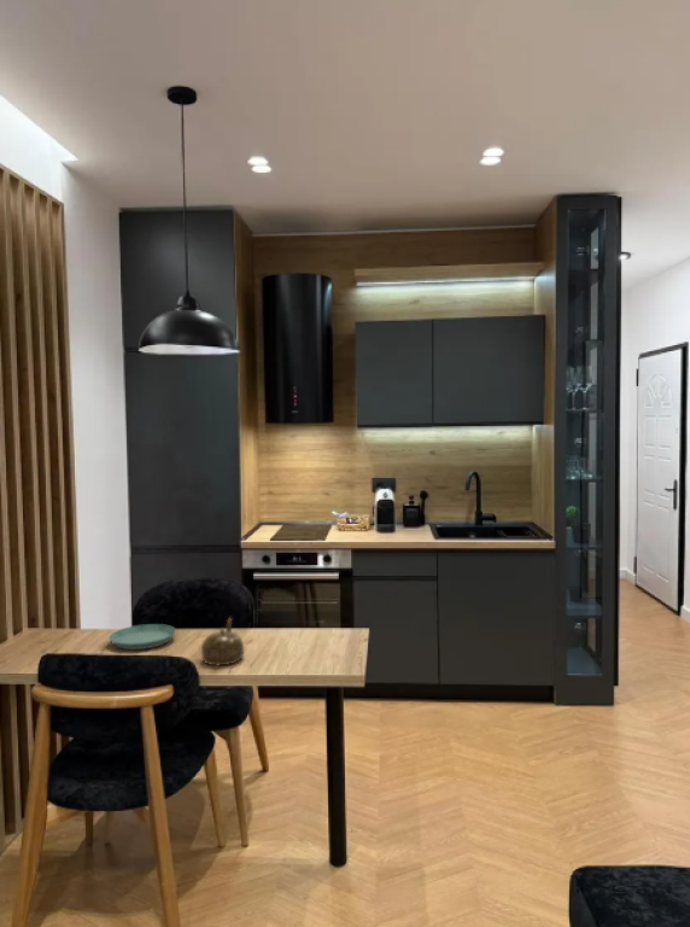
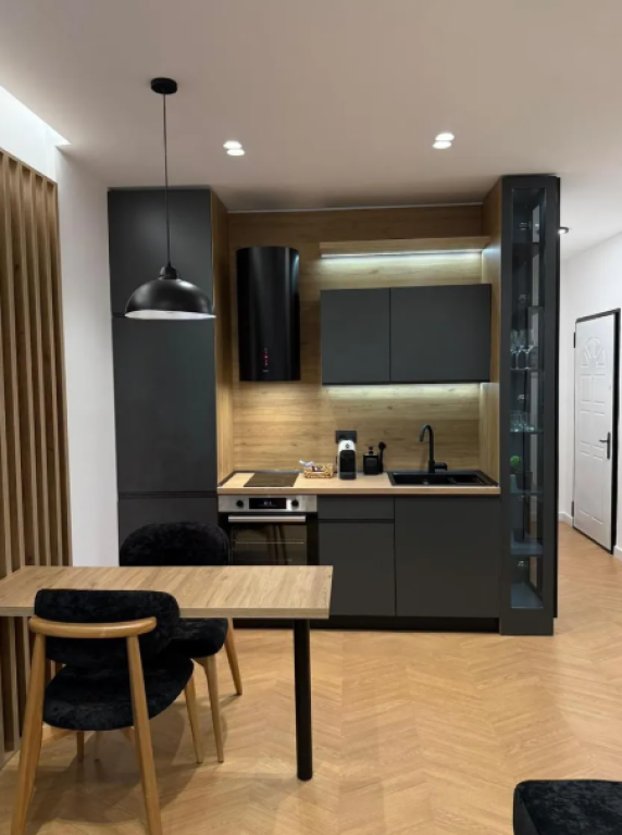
- teapot [200,617,245,669]
- saucer [107,623,177,651]
